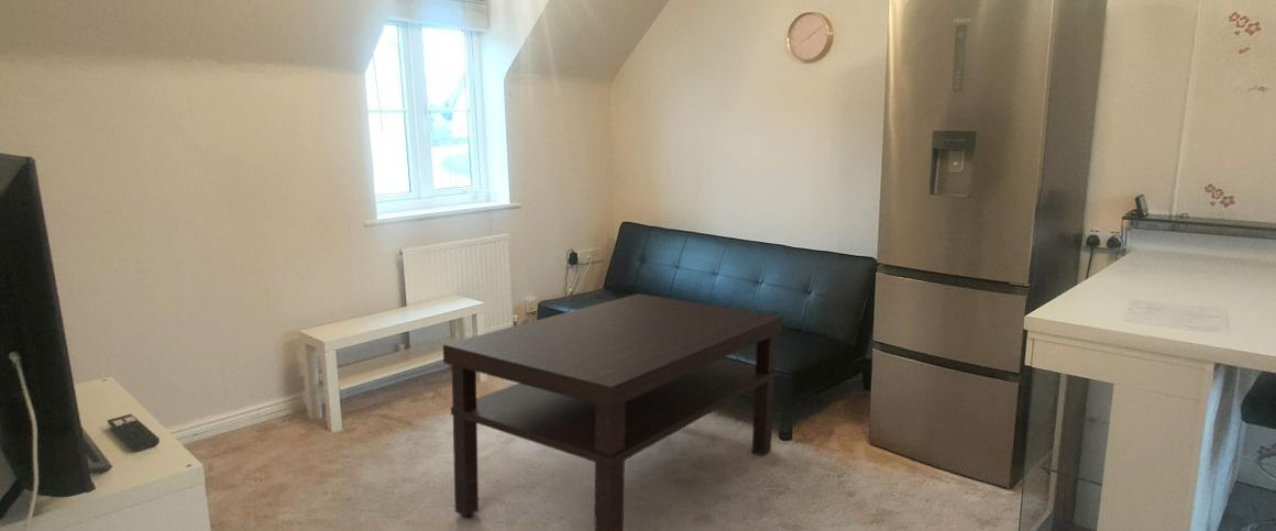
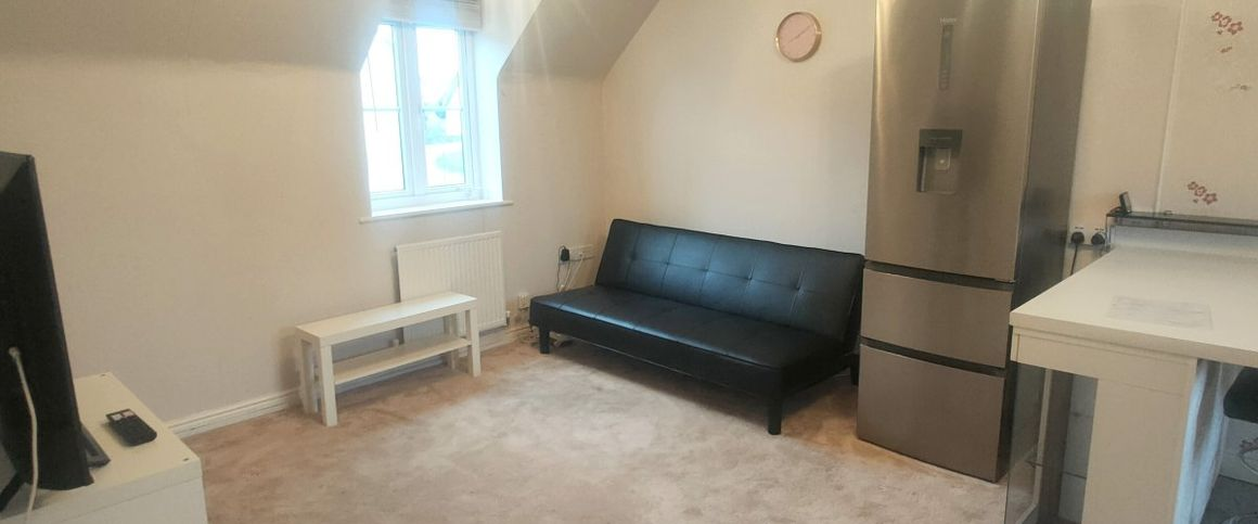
- coffee table [442,292,784,531]
